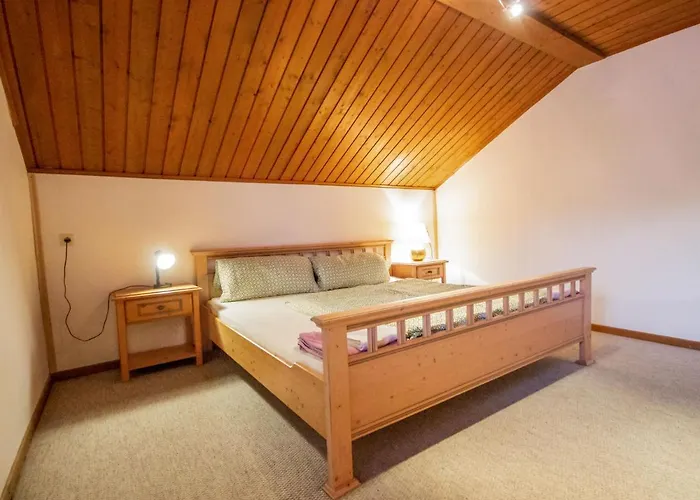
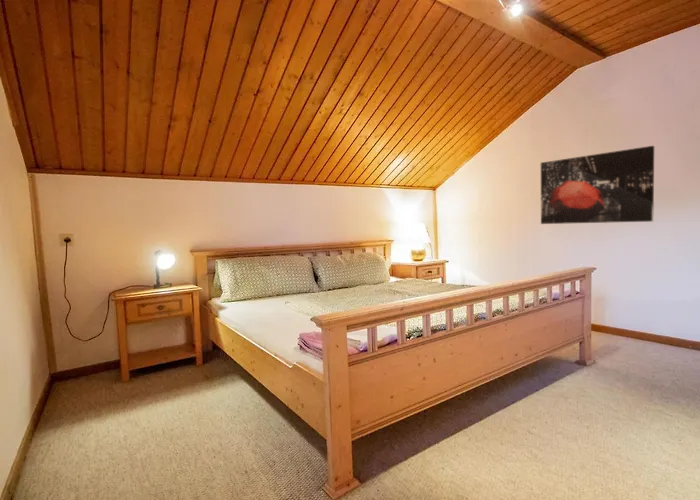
+ wall art [540,145,655,225]
